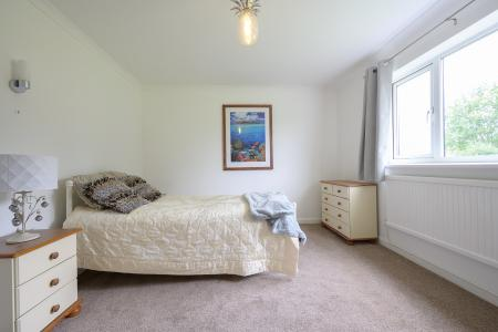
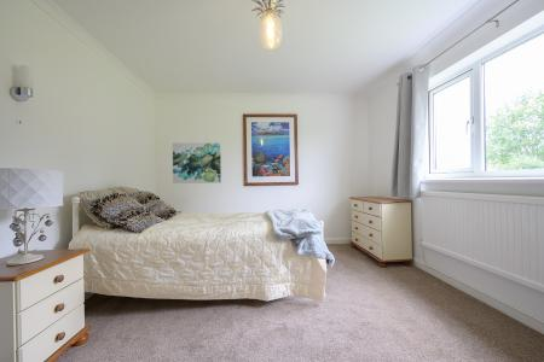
+ wall art [172,142,222,185]
